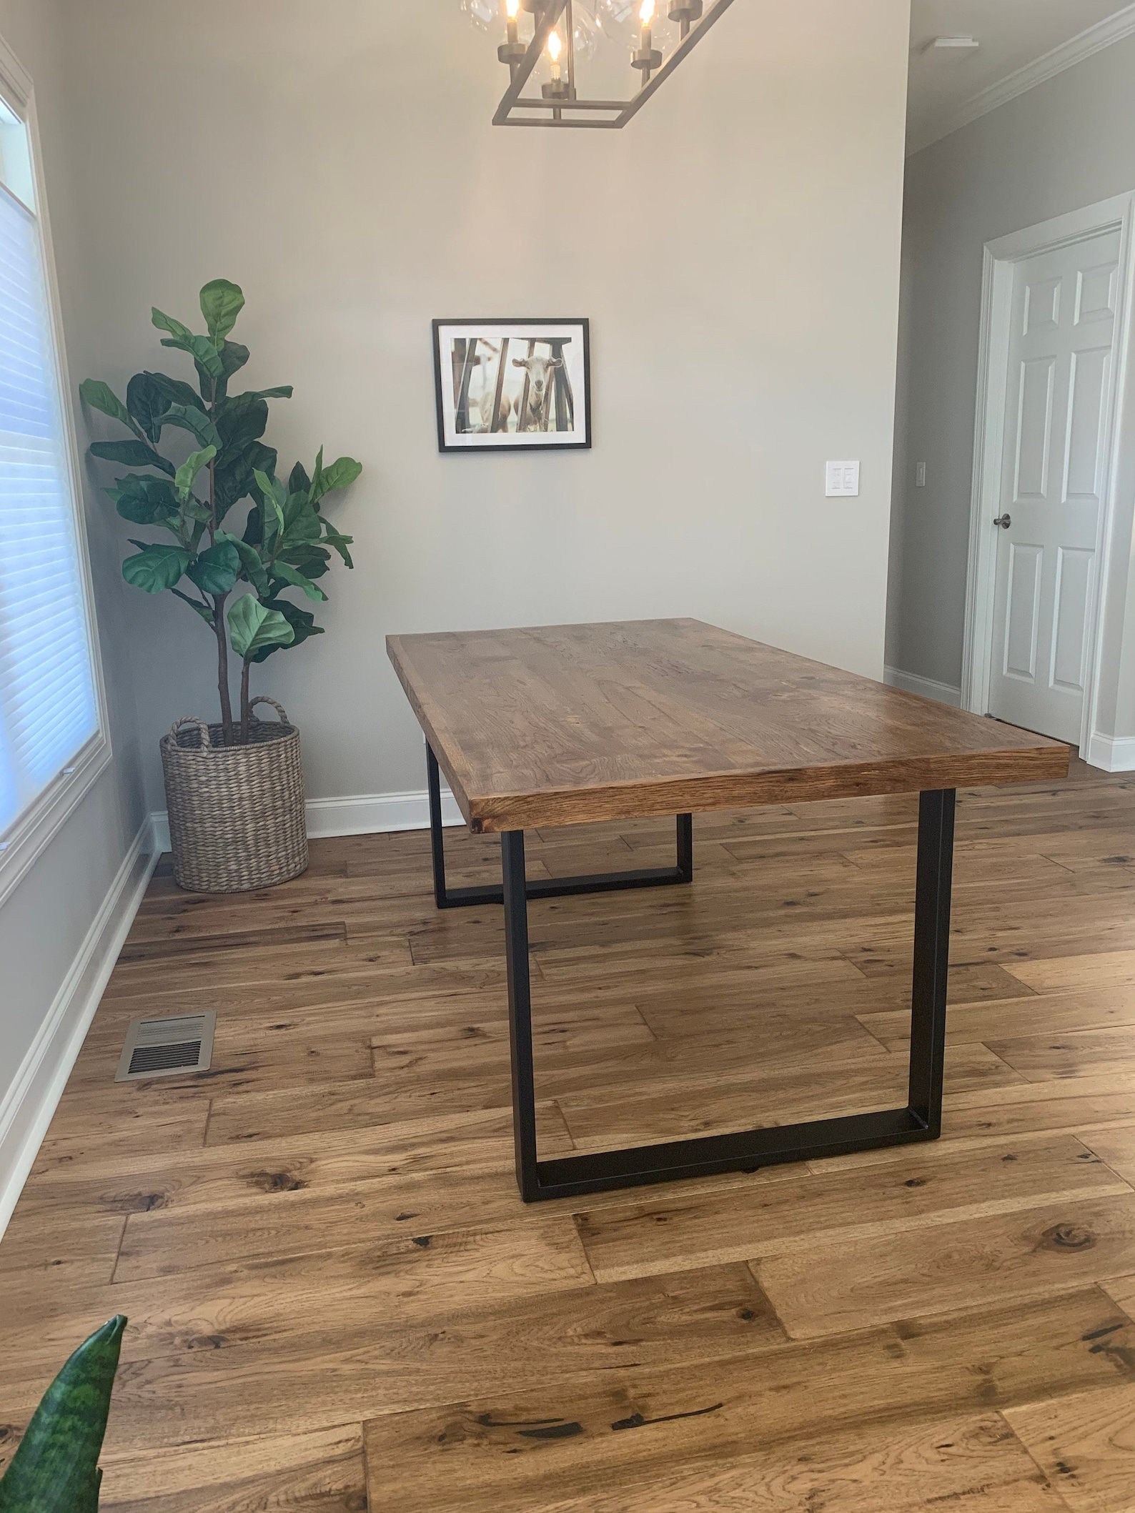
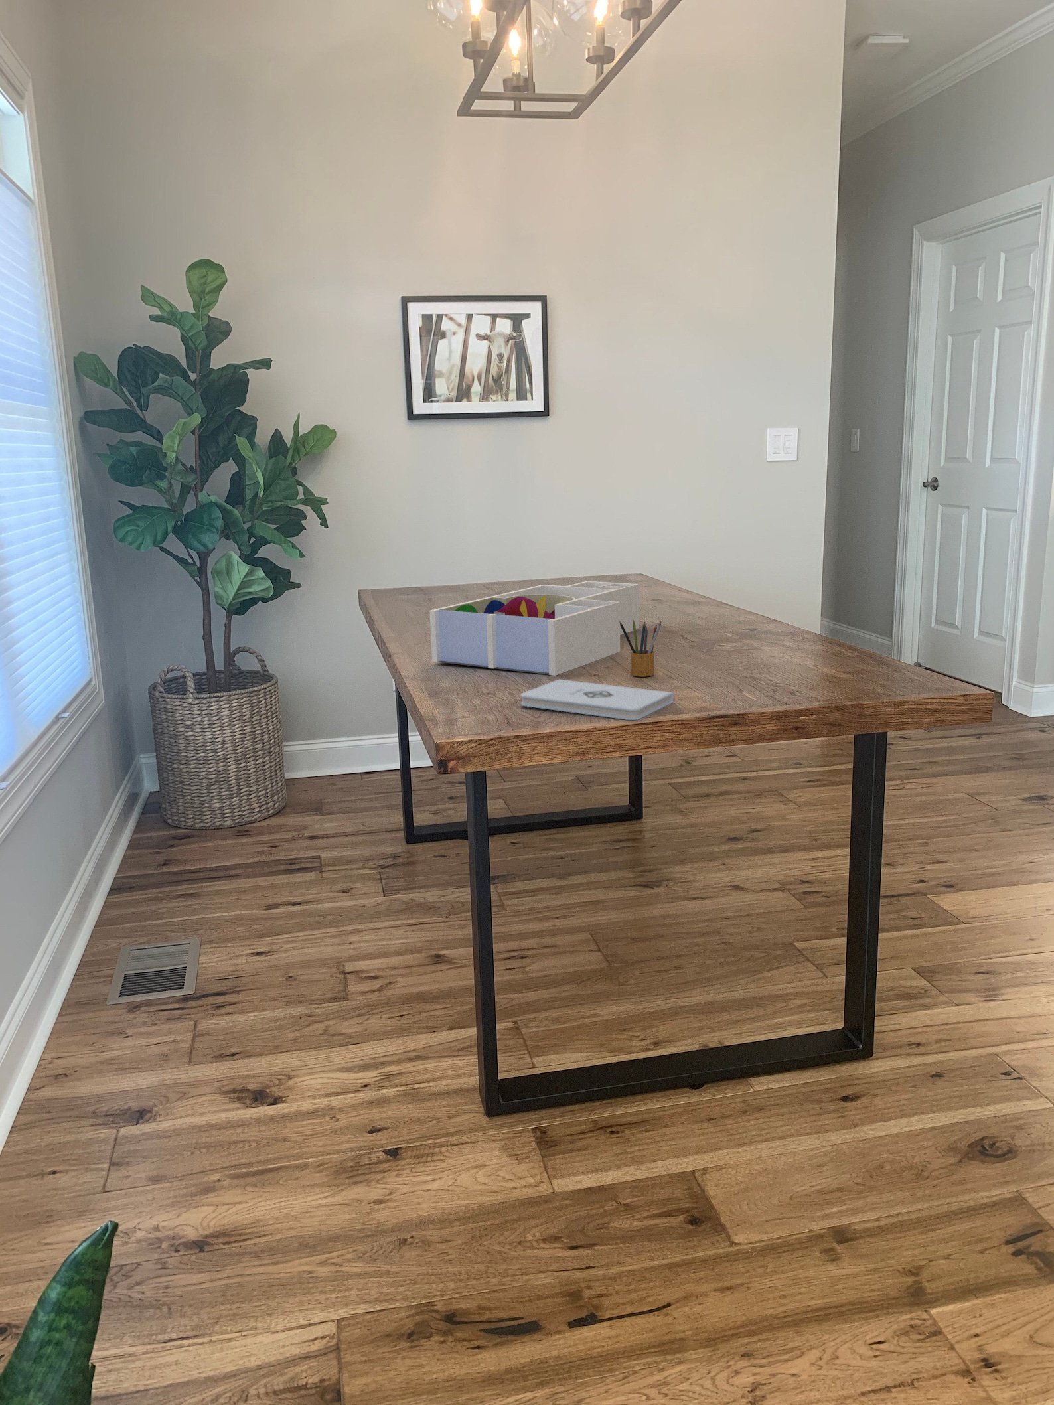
+ desk organizer [428,581,639,676]
+ notepad [519,679,673,721]
+ pencil box [619,620,662,676]
